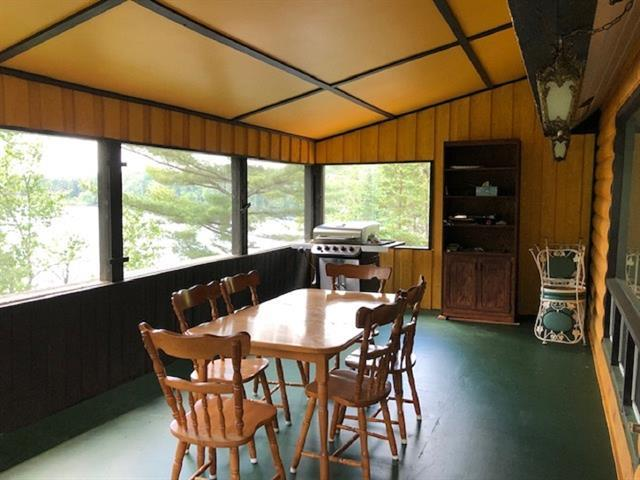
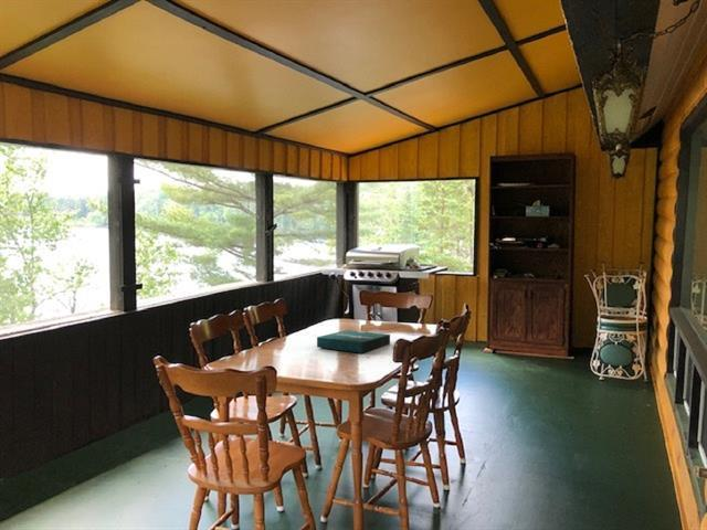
+ pizza box [316,329,391,354]
